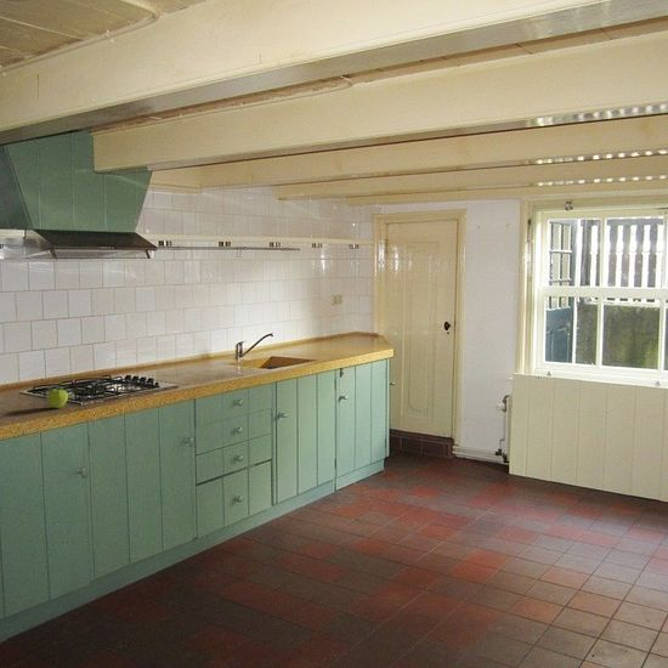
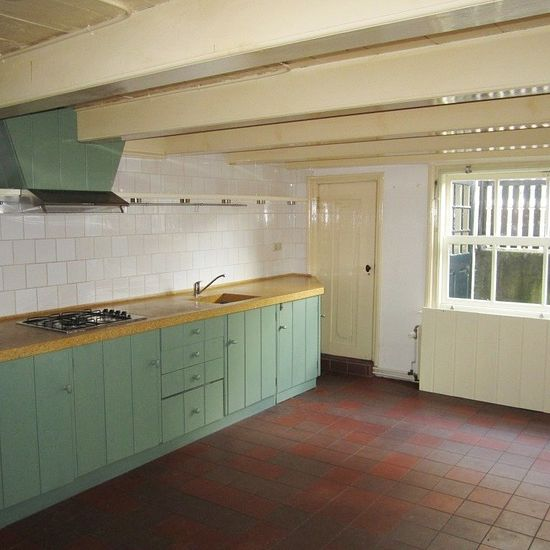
- fruit [46,386,69,409]
